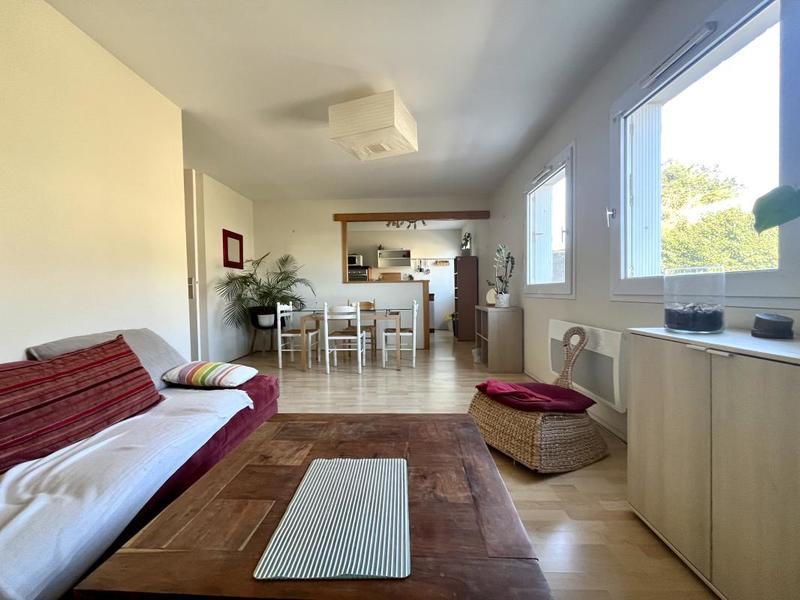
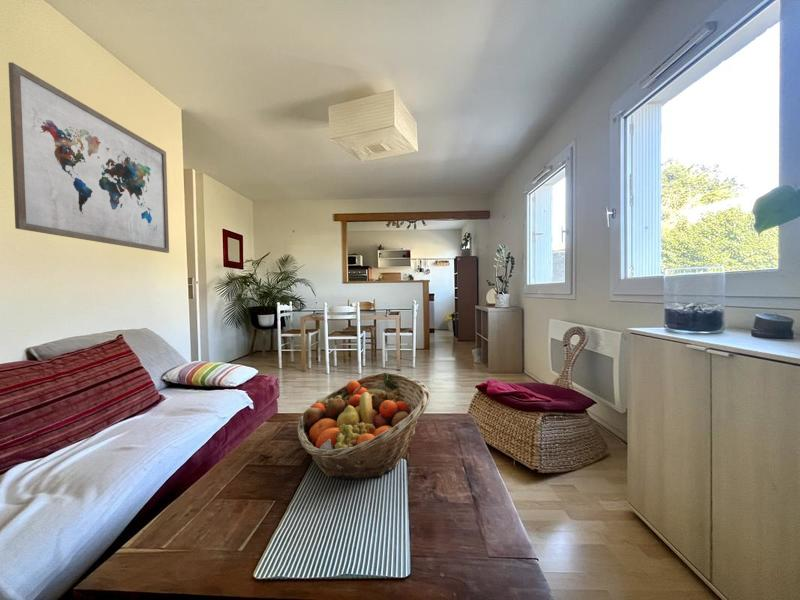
+ fruit basket [296,372,431,481]
+ wall art [7,61,170,254]
